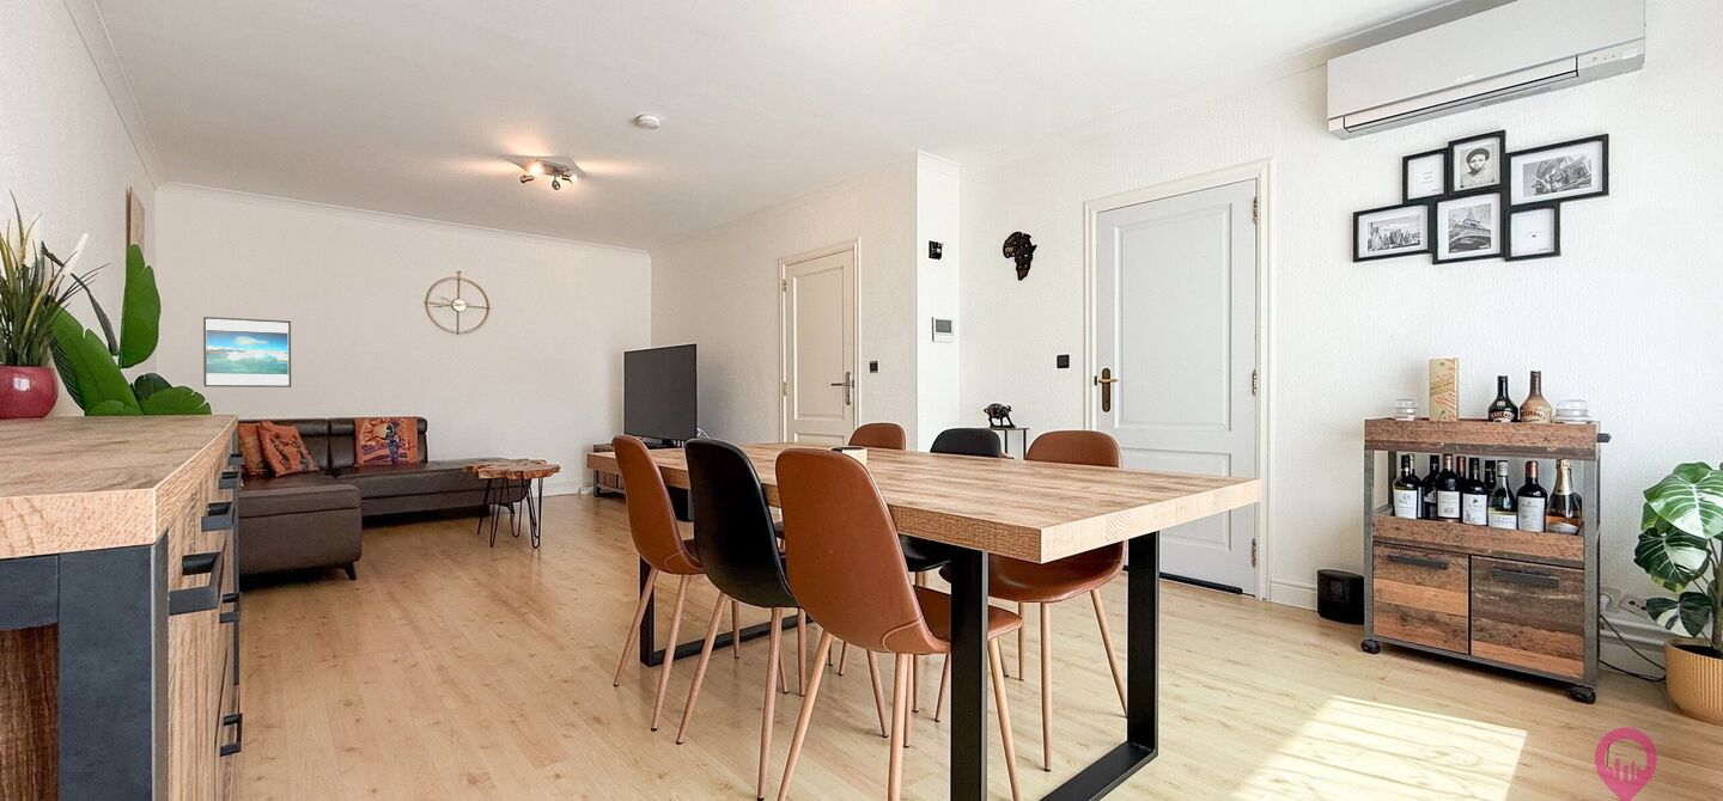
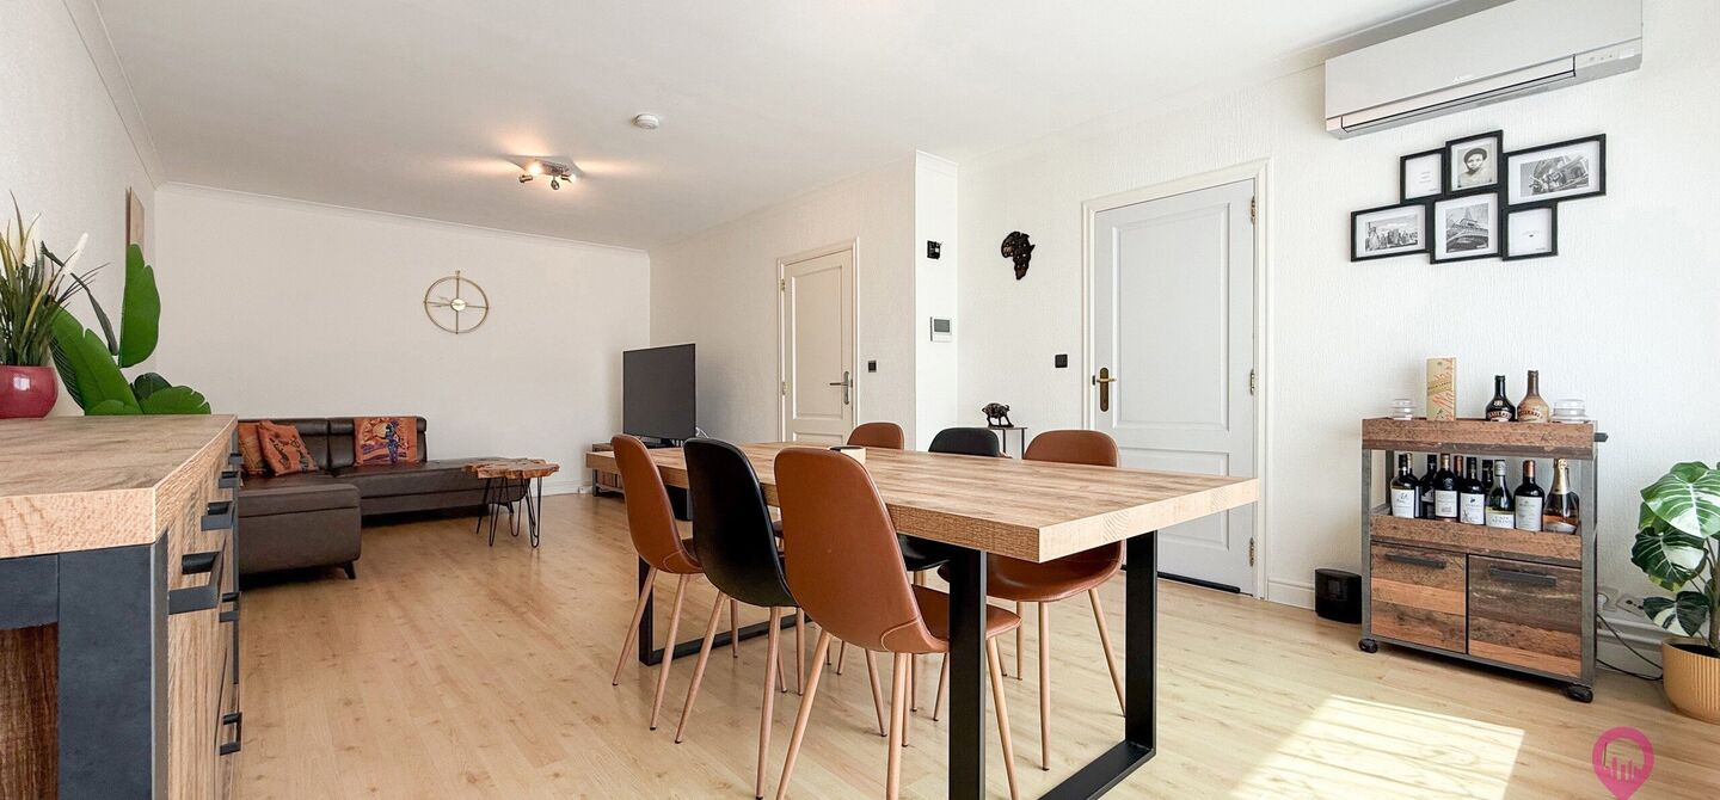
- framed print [202,316,292,389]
